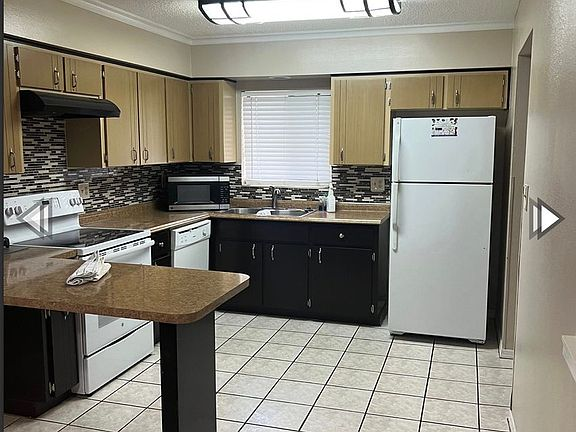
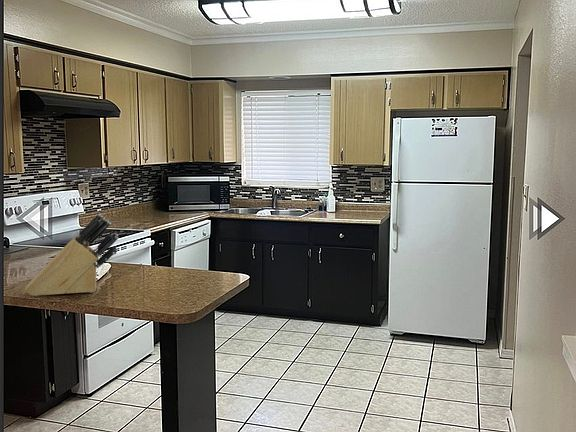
+ knife block [24,213,119,297]
